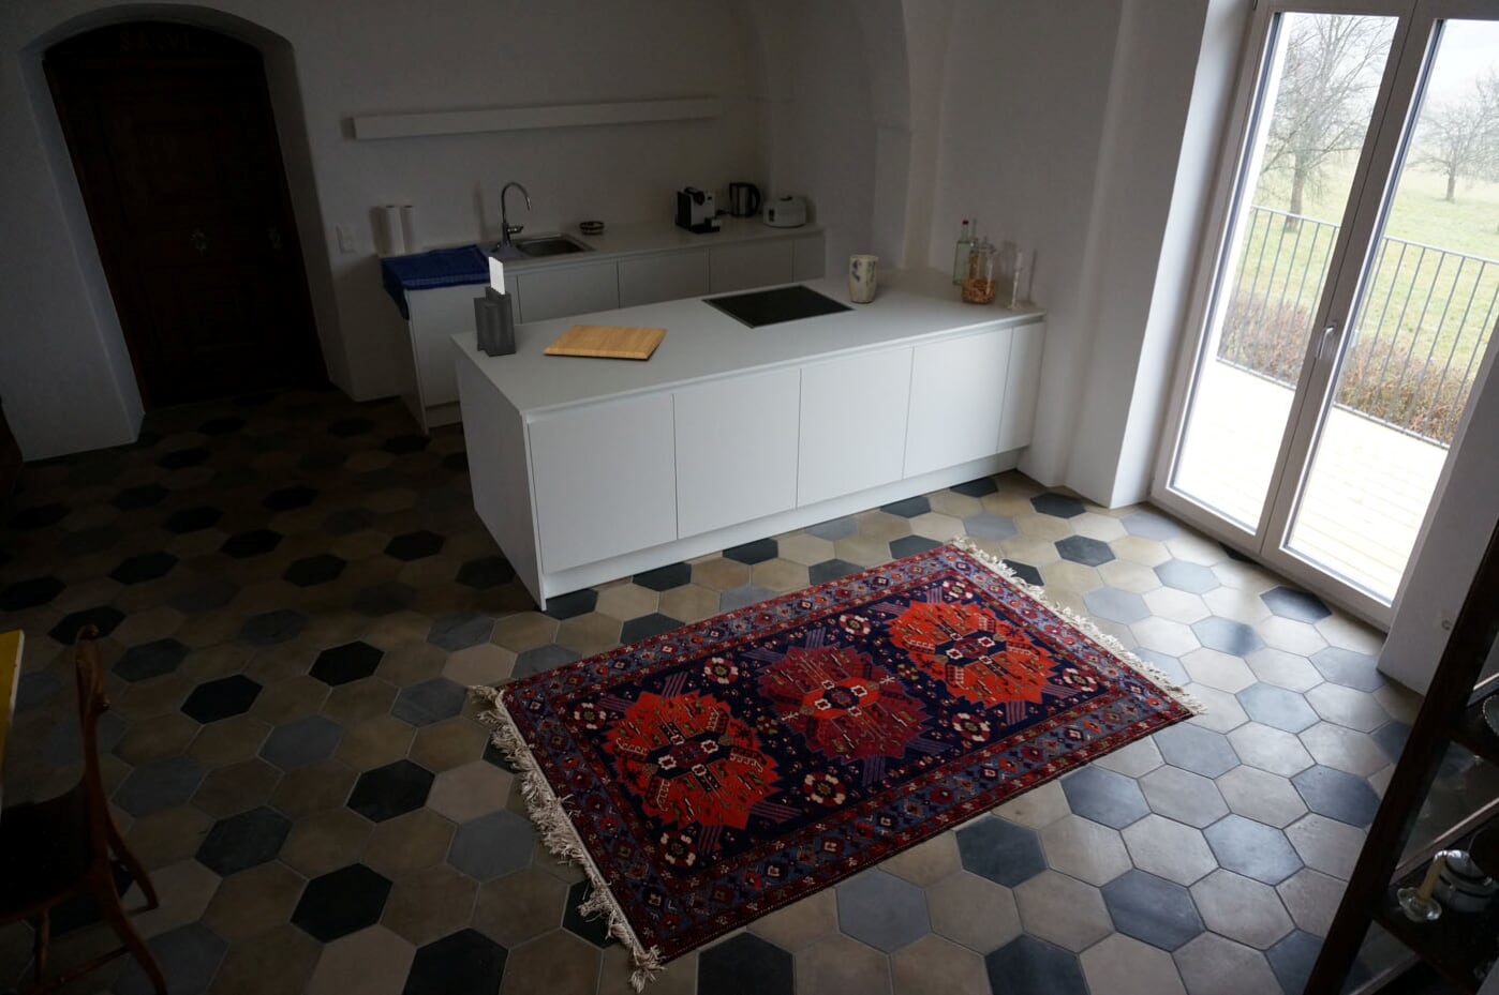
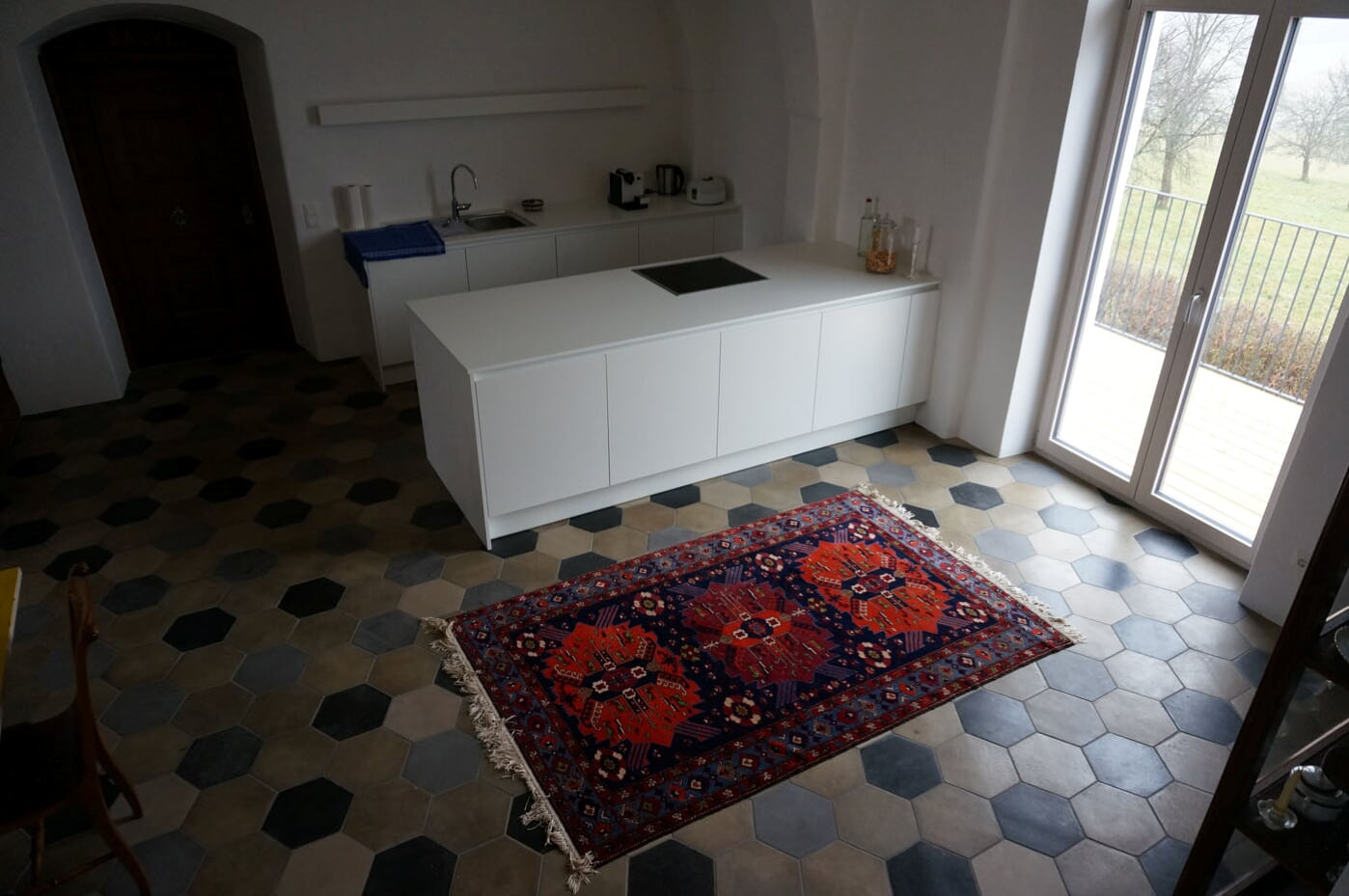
- knife block [473,257,517,356]
- plant pot [847,254,879,304]
- chopping board [542,323,668,360]
